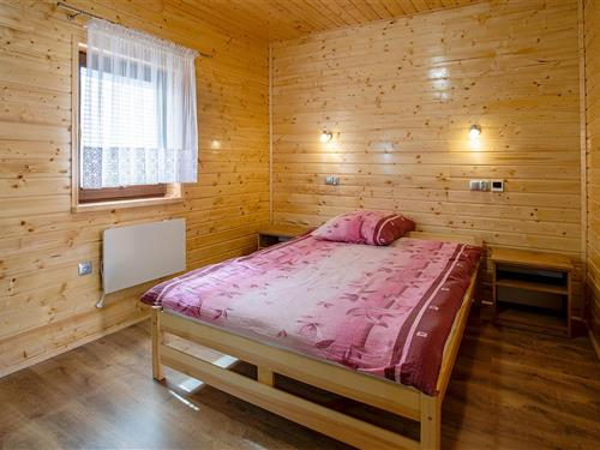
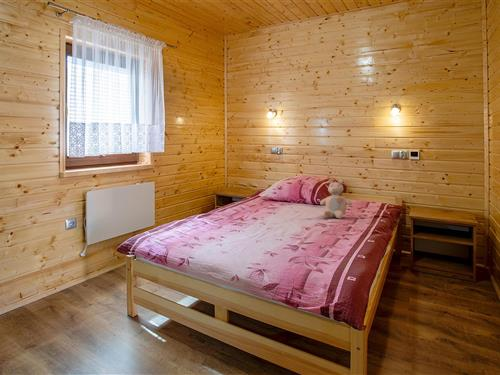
+ bear [319,178,353,220]
